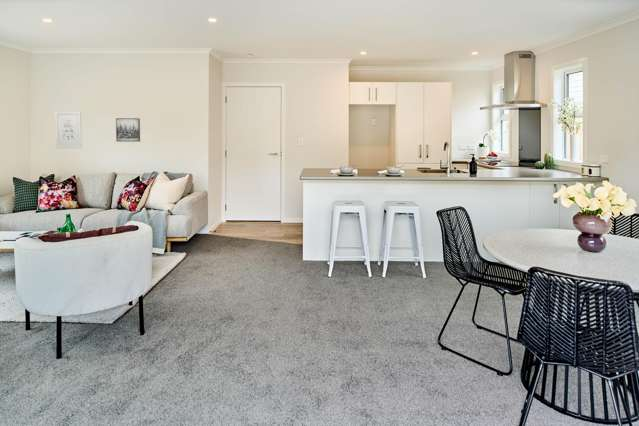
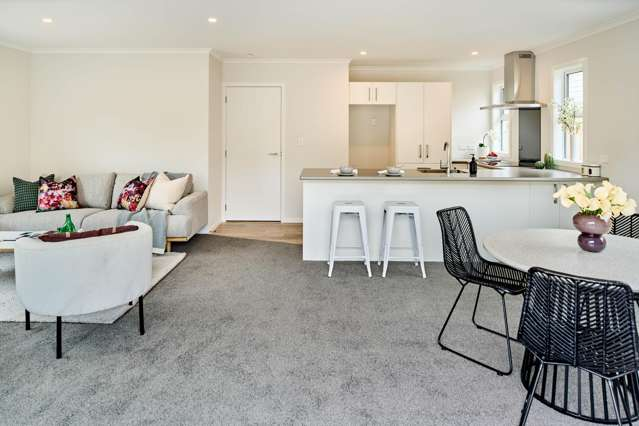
- wall art [115,117,141,143]
- wall art [54,111,83,149]
